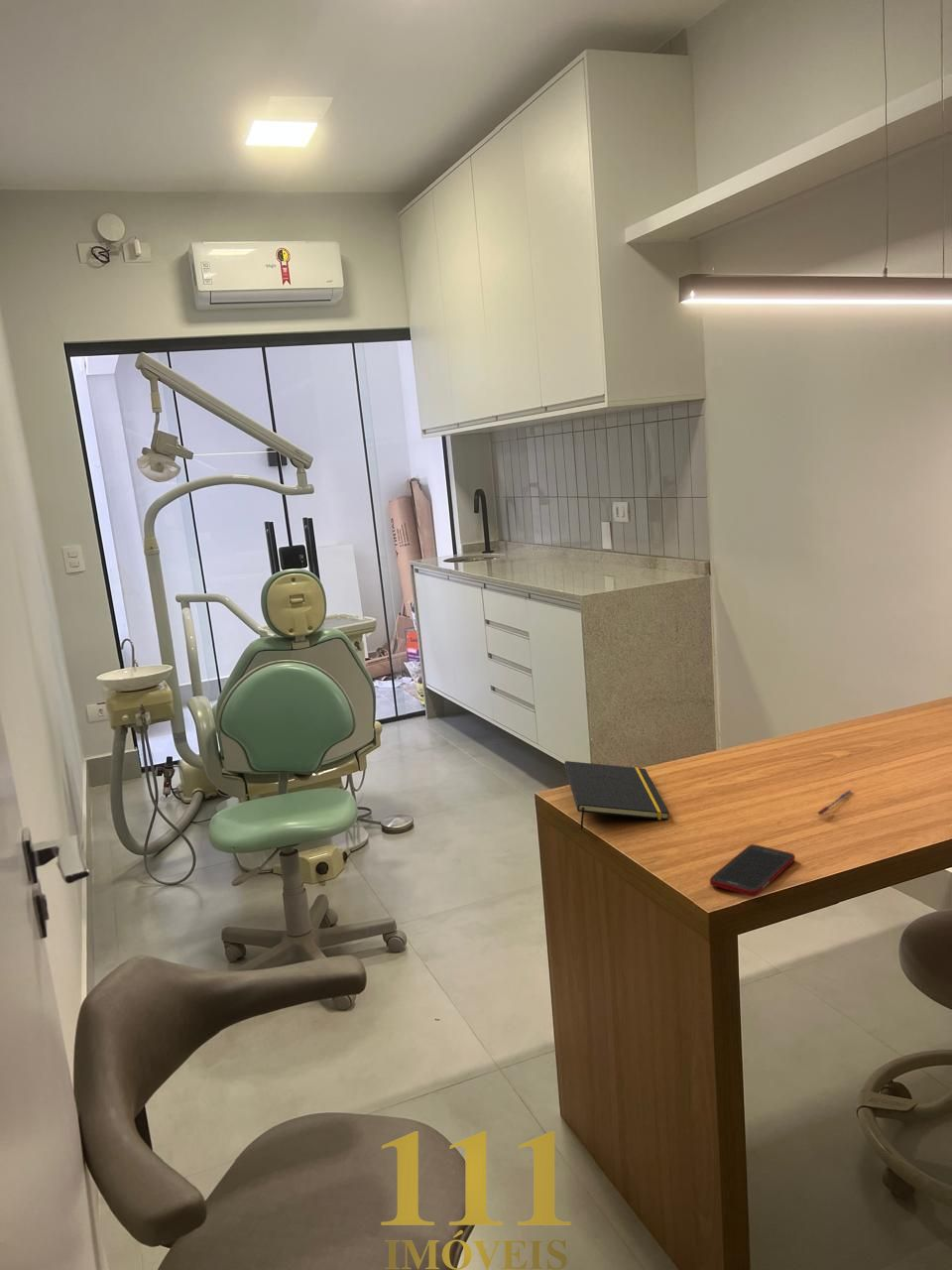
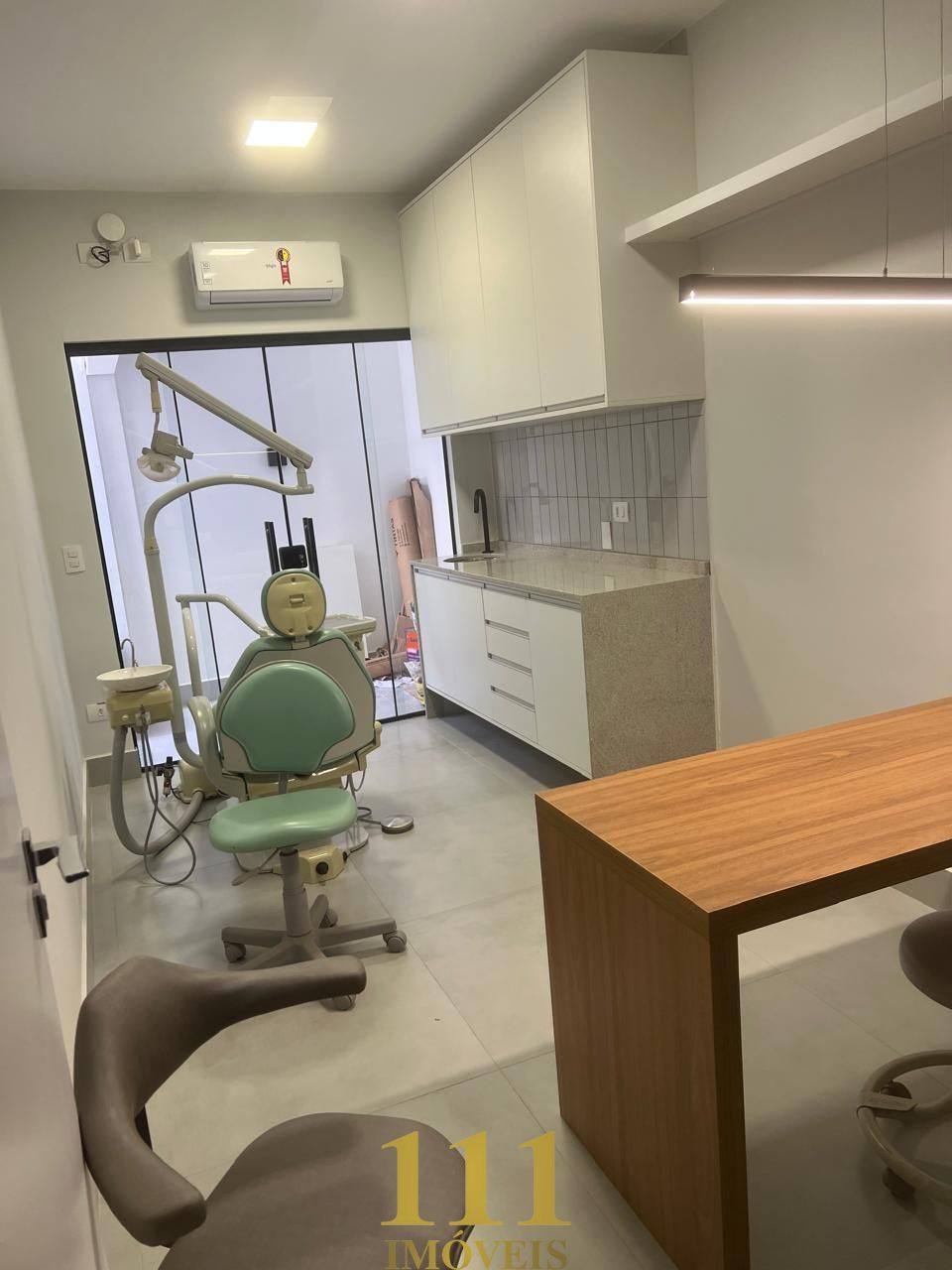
- cell phone [709,843,796,897]
- notepad [563,760,670,830]
- pen [816,789,852,816]
